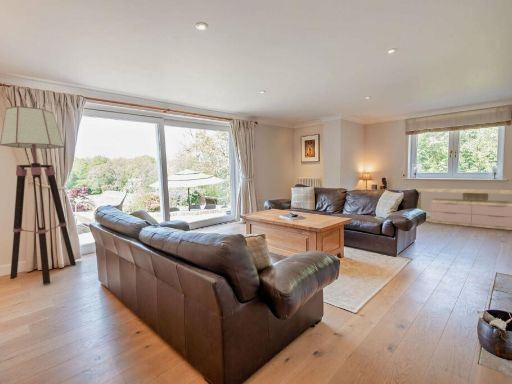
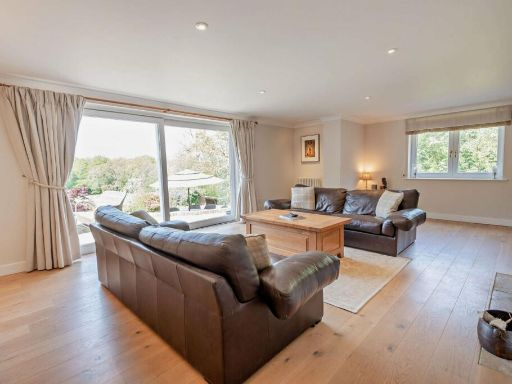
- floor lamp [0,105,77,285]
- sideboard [415,187,512,231]
